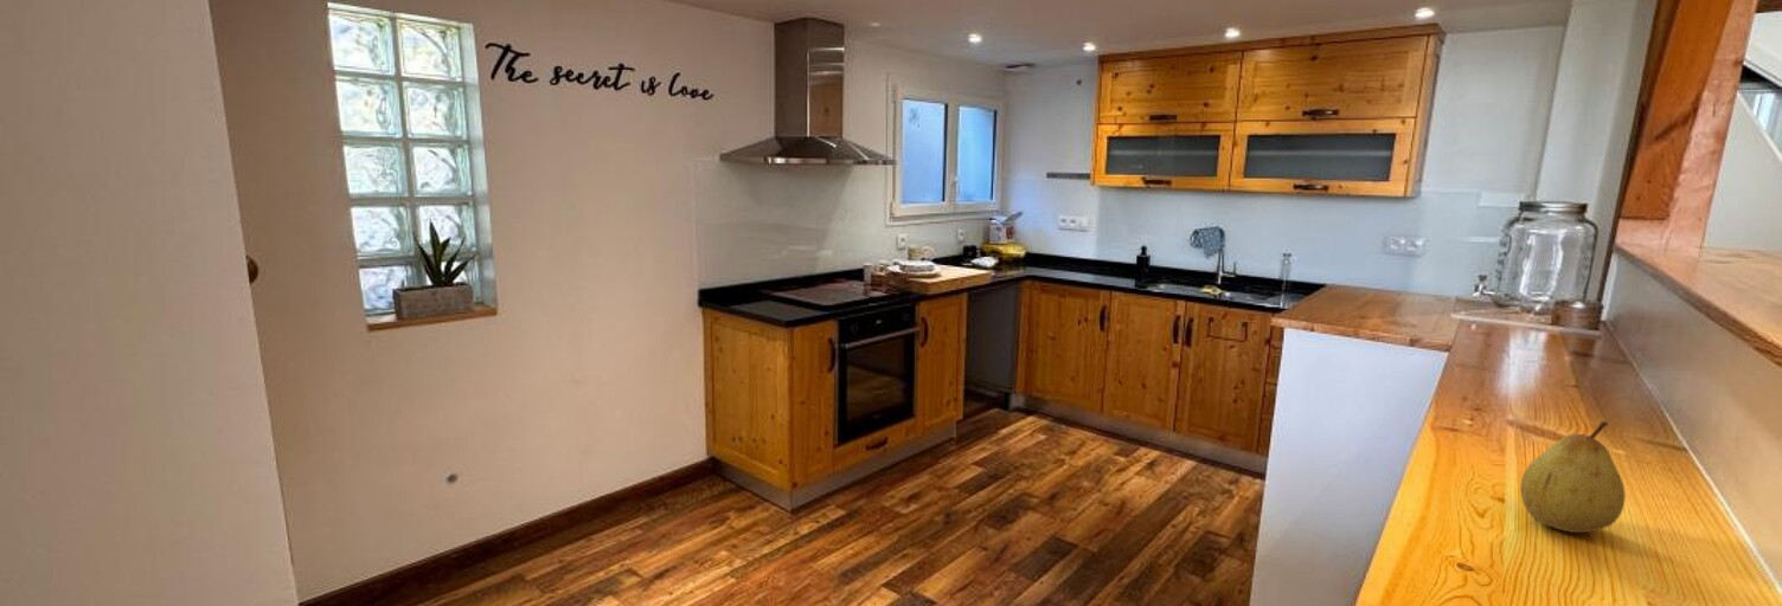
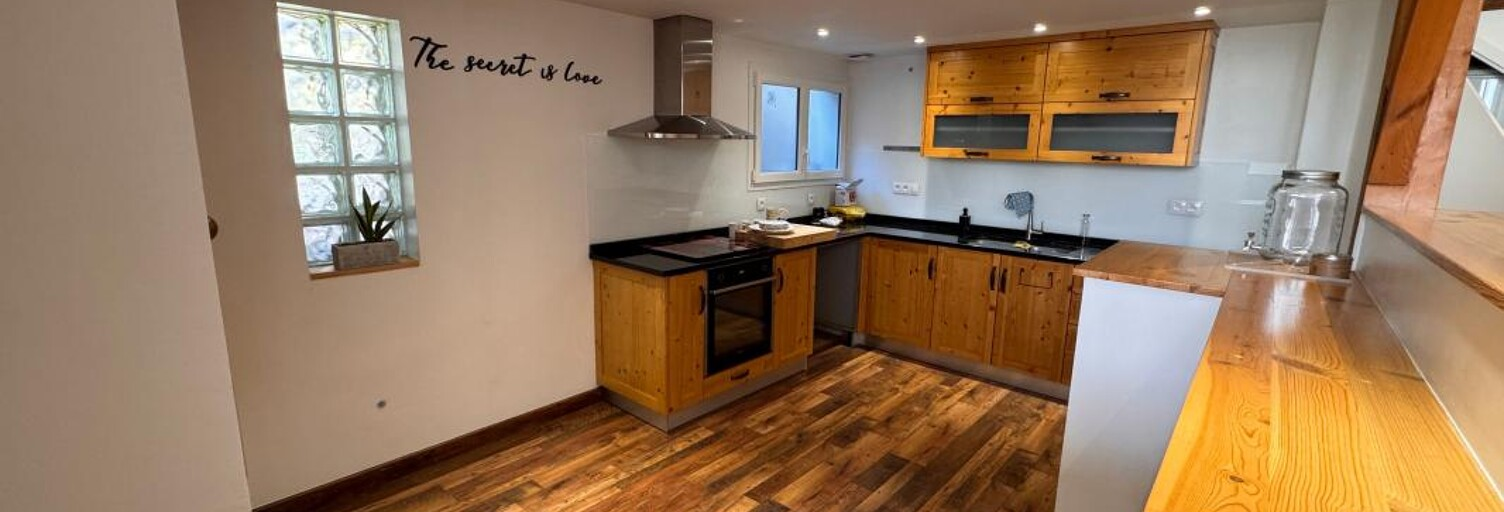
- fruit [1519,420,1627,534]
